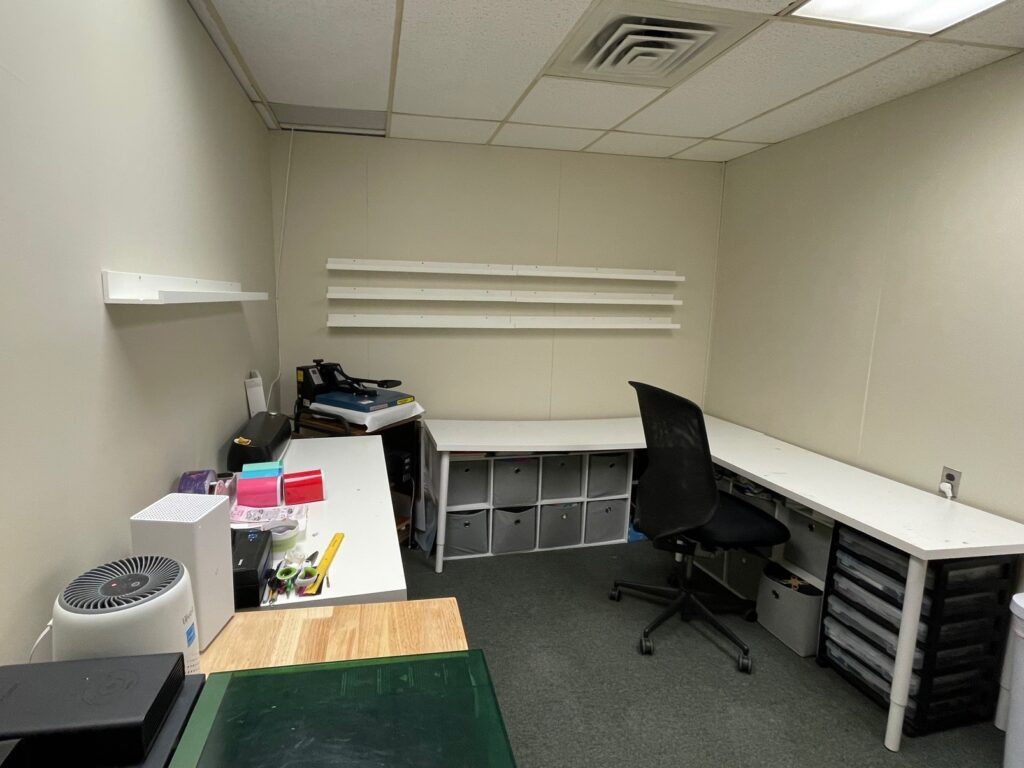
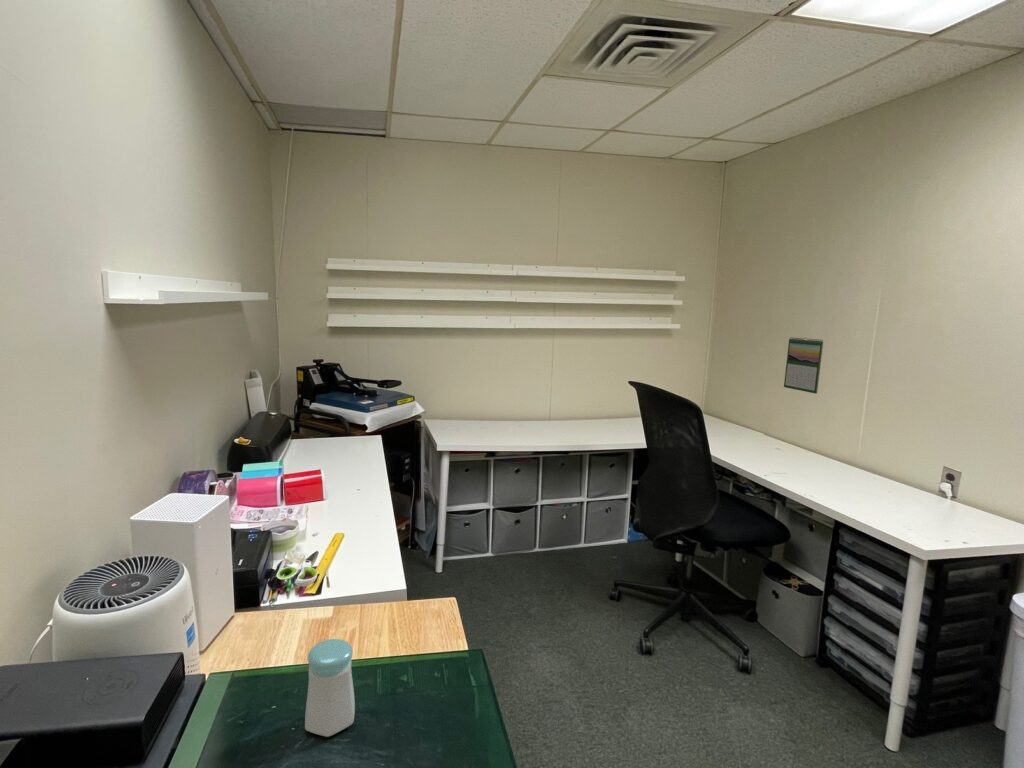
+ calendar [783,336,824,395]
+ salt shaker [304,638,356,738]
